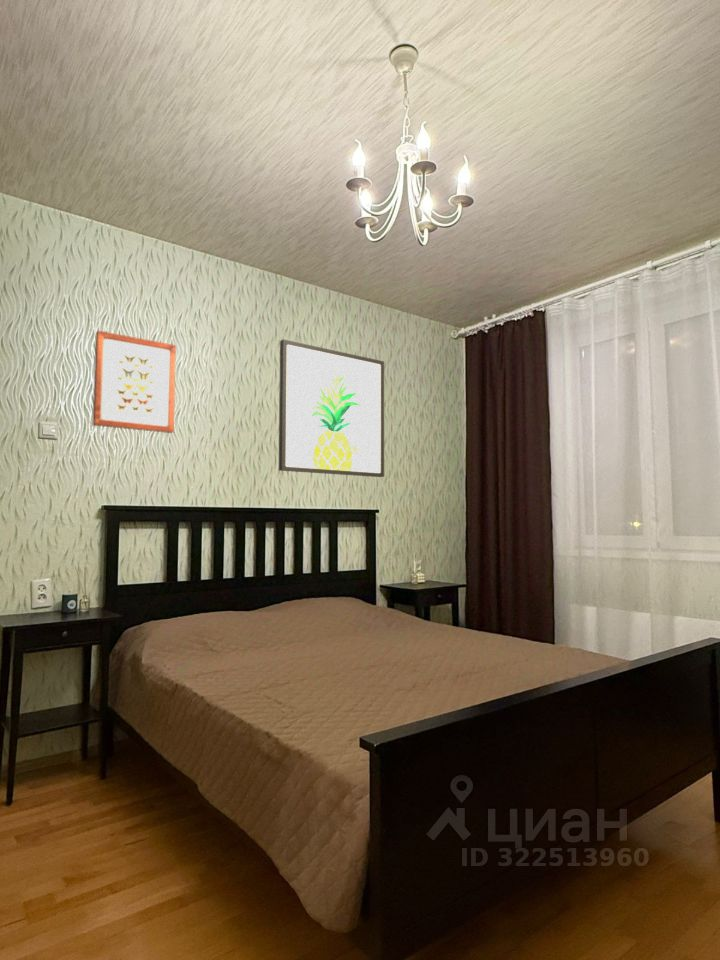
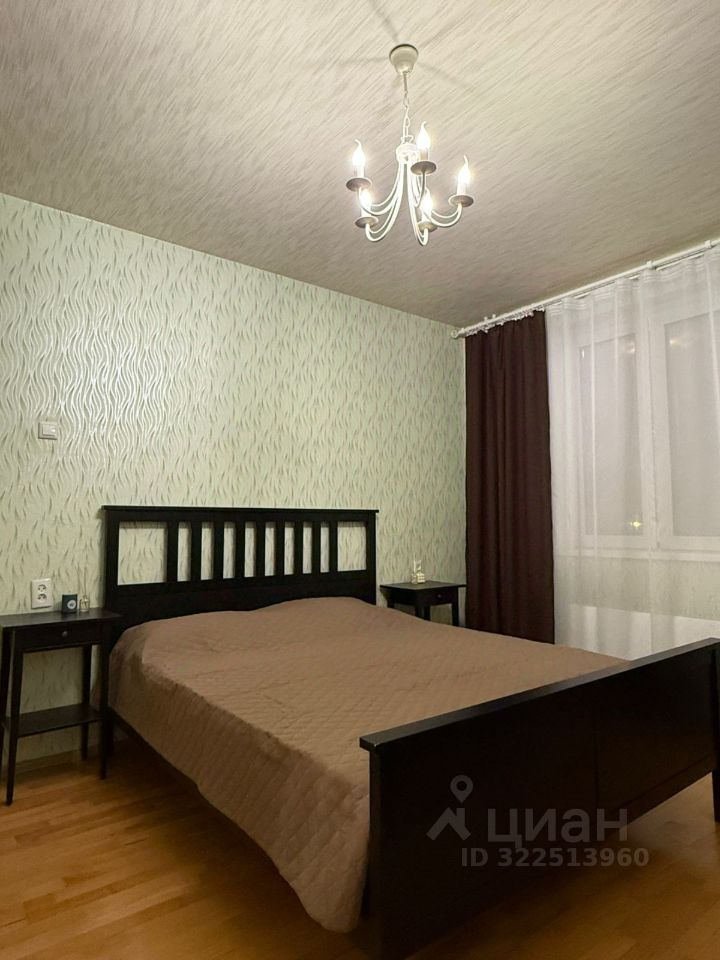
- wall art [278,338,385,478]
- wall art [92,330,177,434]
